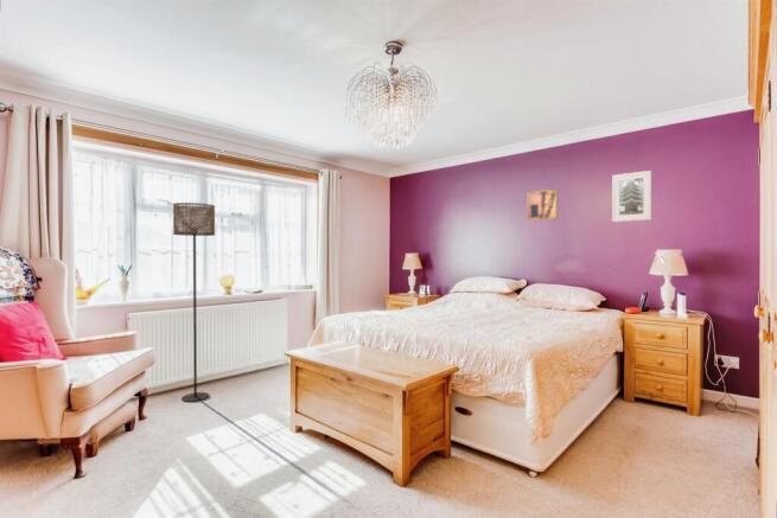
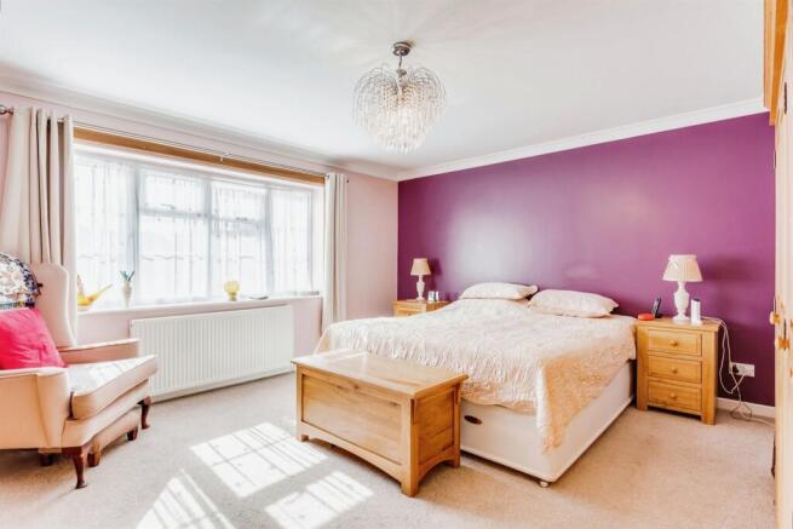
- floor lamp [172,202,216,403]
- wall art [527,187,559,222]
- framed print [611,170,652,223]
